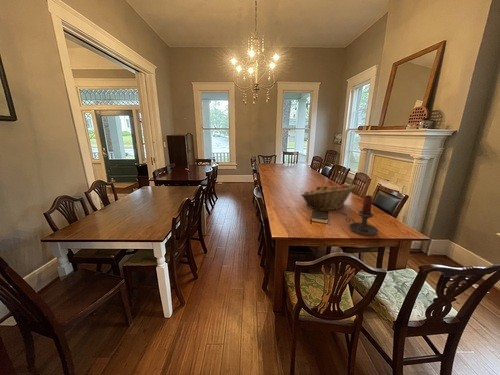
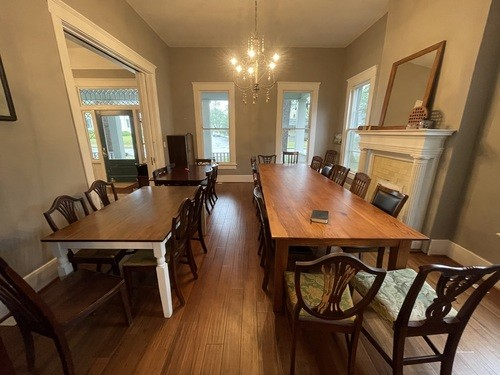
- candle holder [344,194,380,237]
- fruit basket [300,183,356,211]
